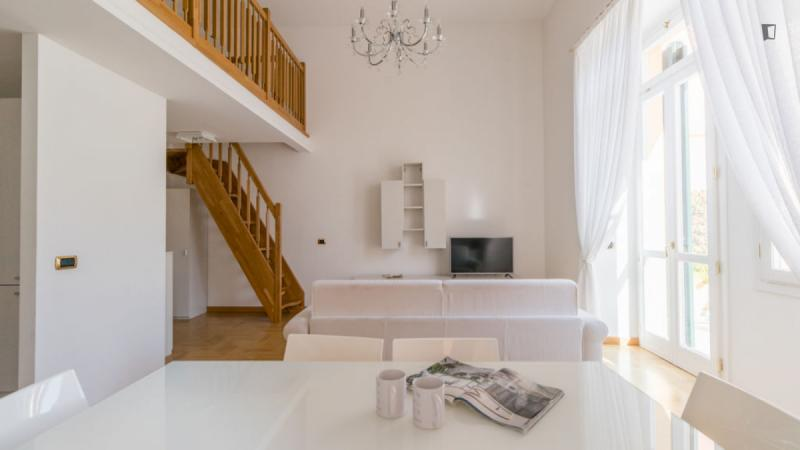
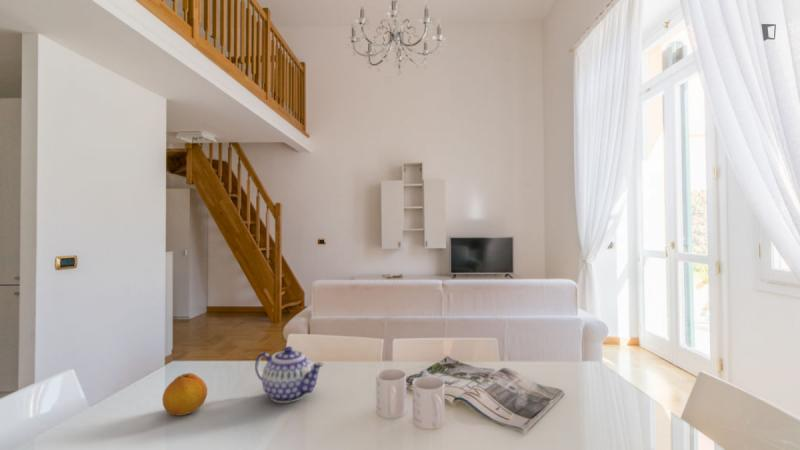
+ teapot [254,345,324,404]
+ fruit [161,372,208,417]
